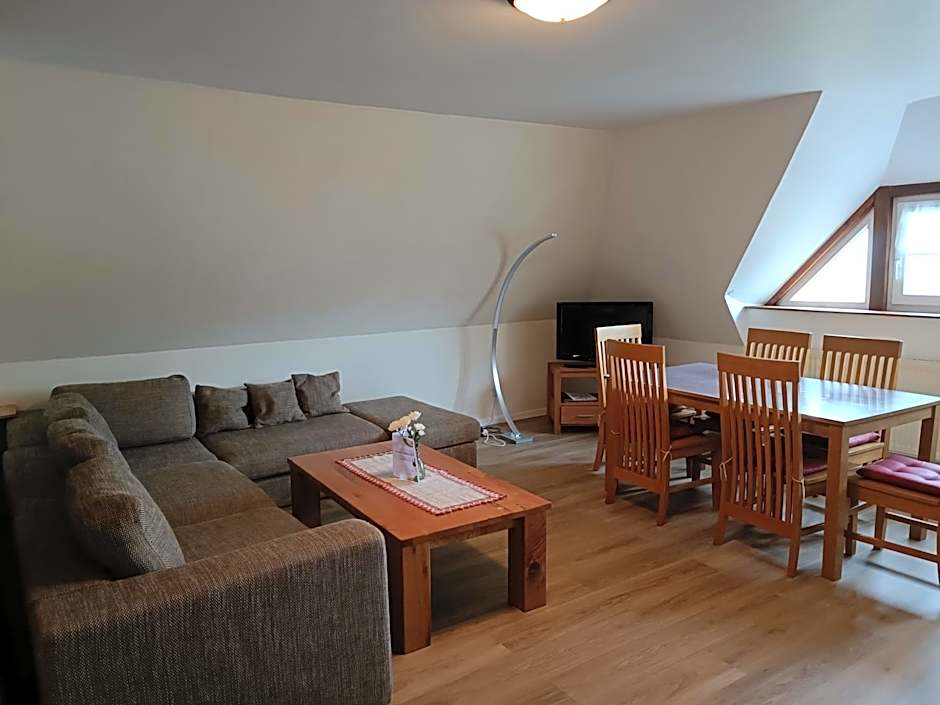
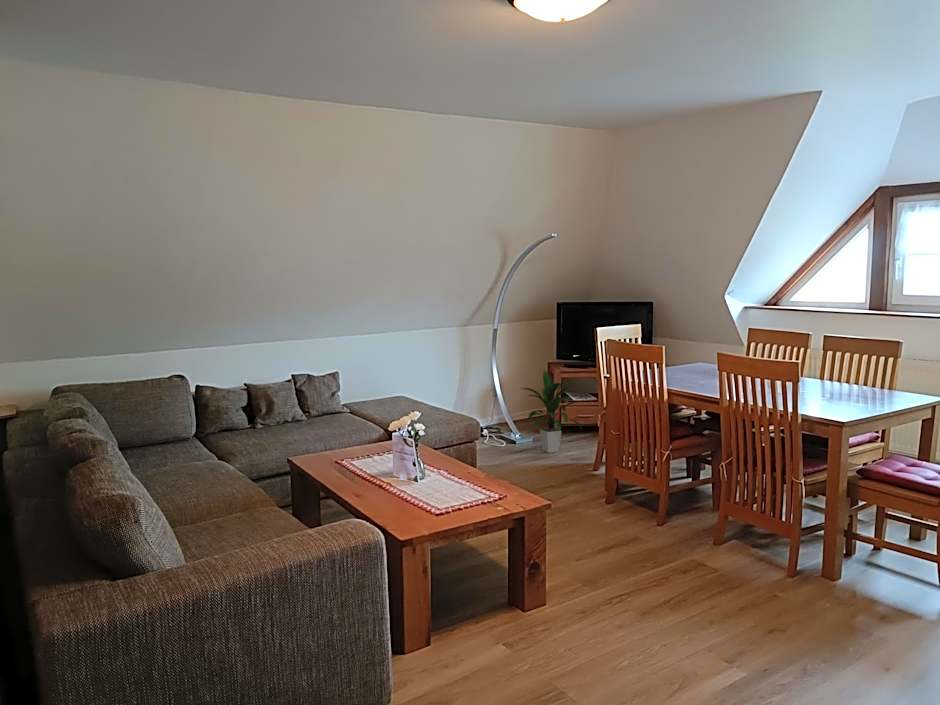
+ indoor plant [520,368,584,454]
